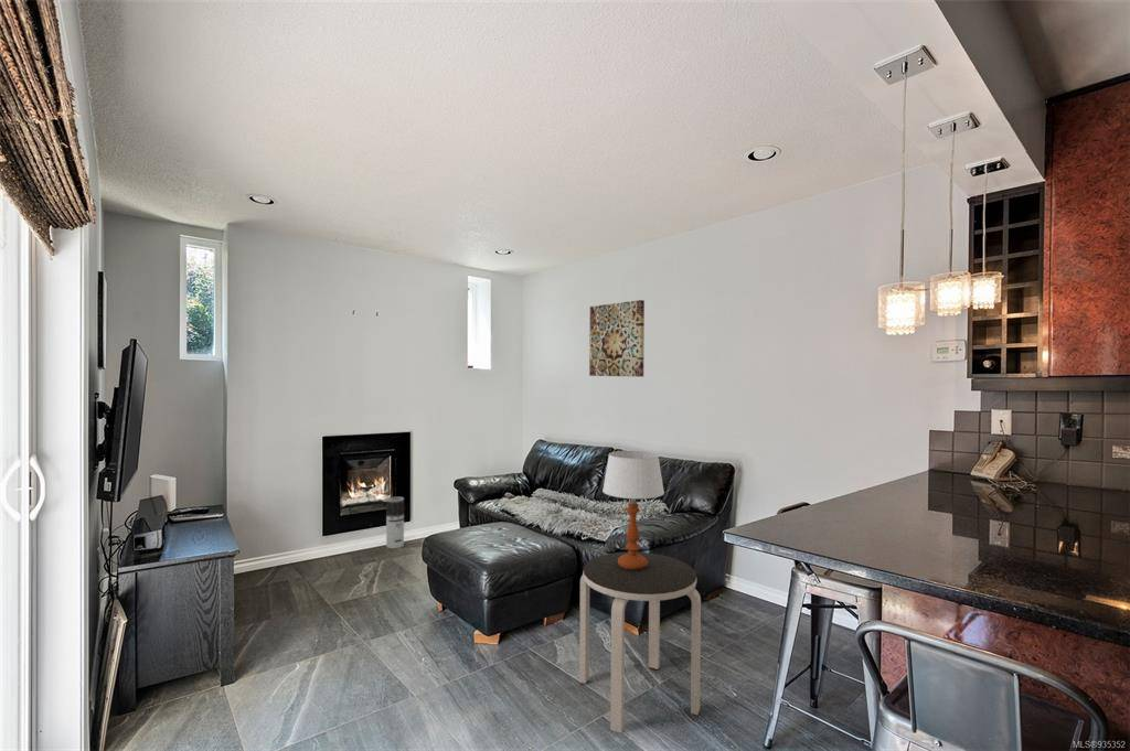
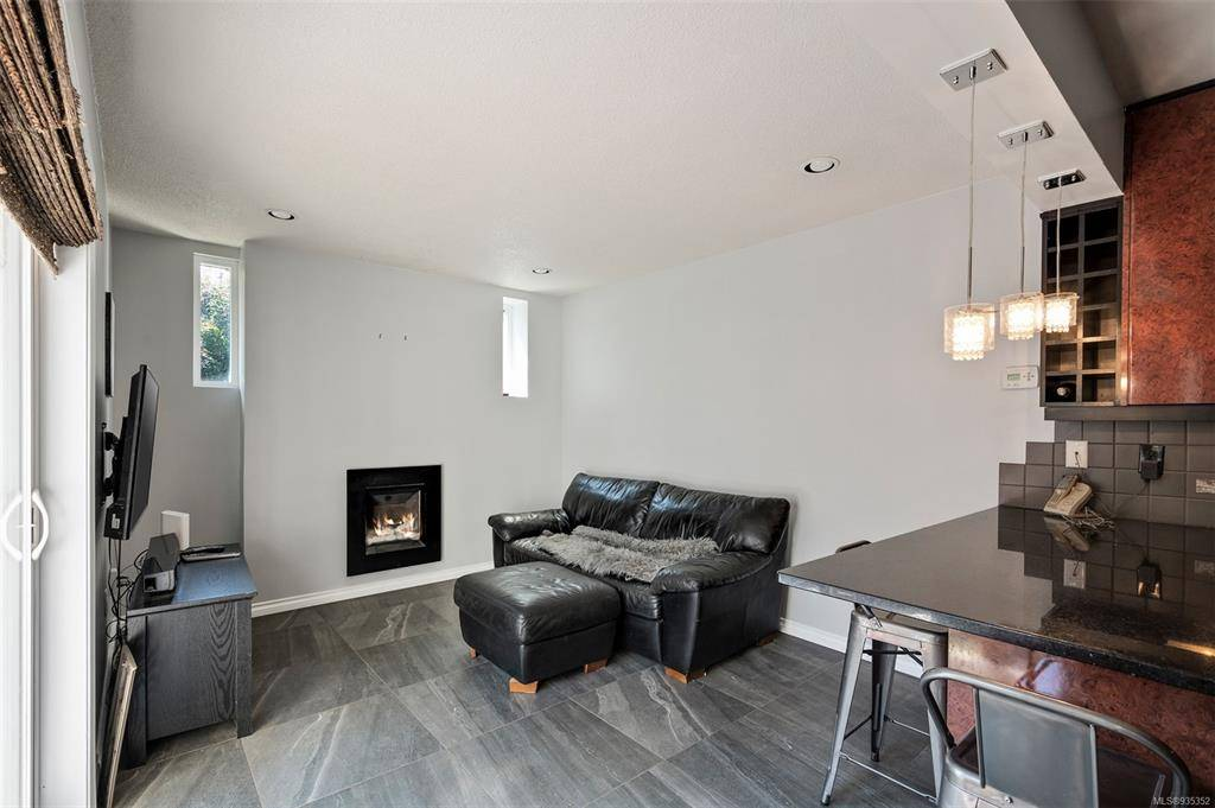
- air purifier [385,496,405,549]
- wall art [588,299,646,378]
- side table [578,551,702,734]
- table lamp [601,450,665,570]
